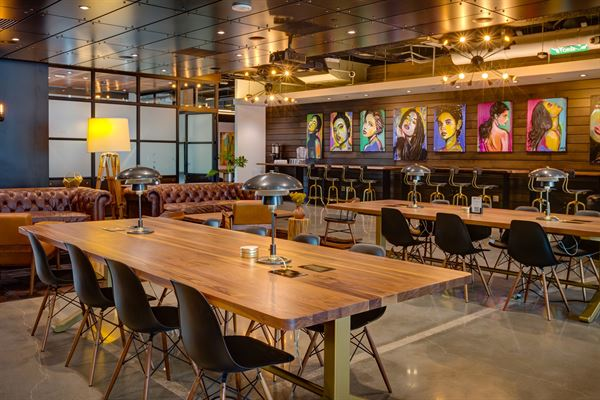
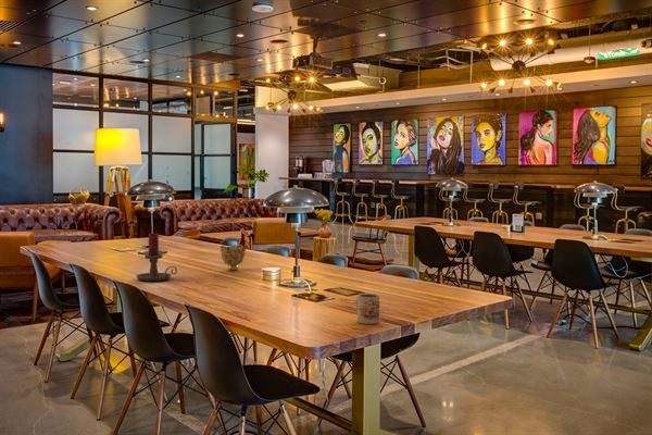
+ mug [355,293,380,325]
+ candle holder [135,232,178,282]
+ decorative bowl [218,244,247,272]
